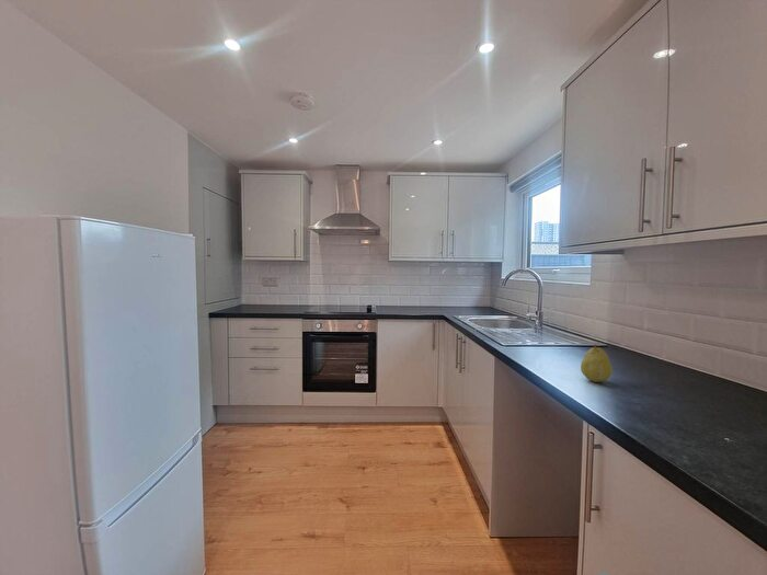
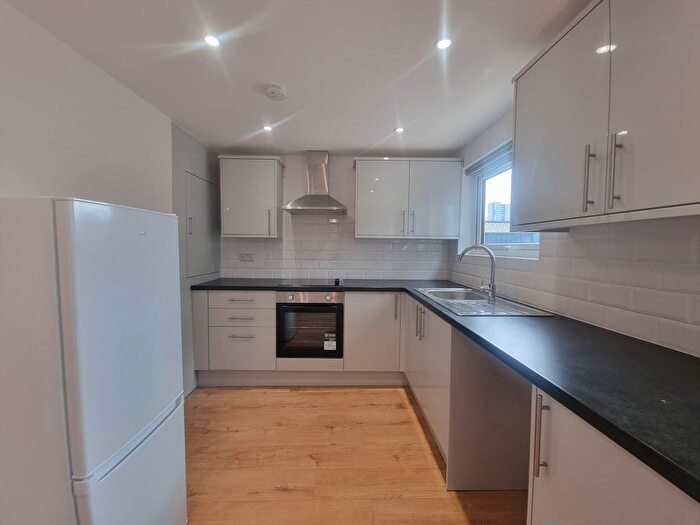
- fruit [580,344,614,383]
